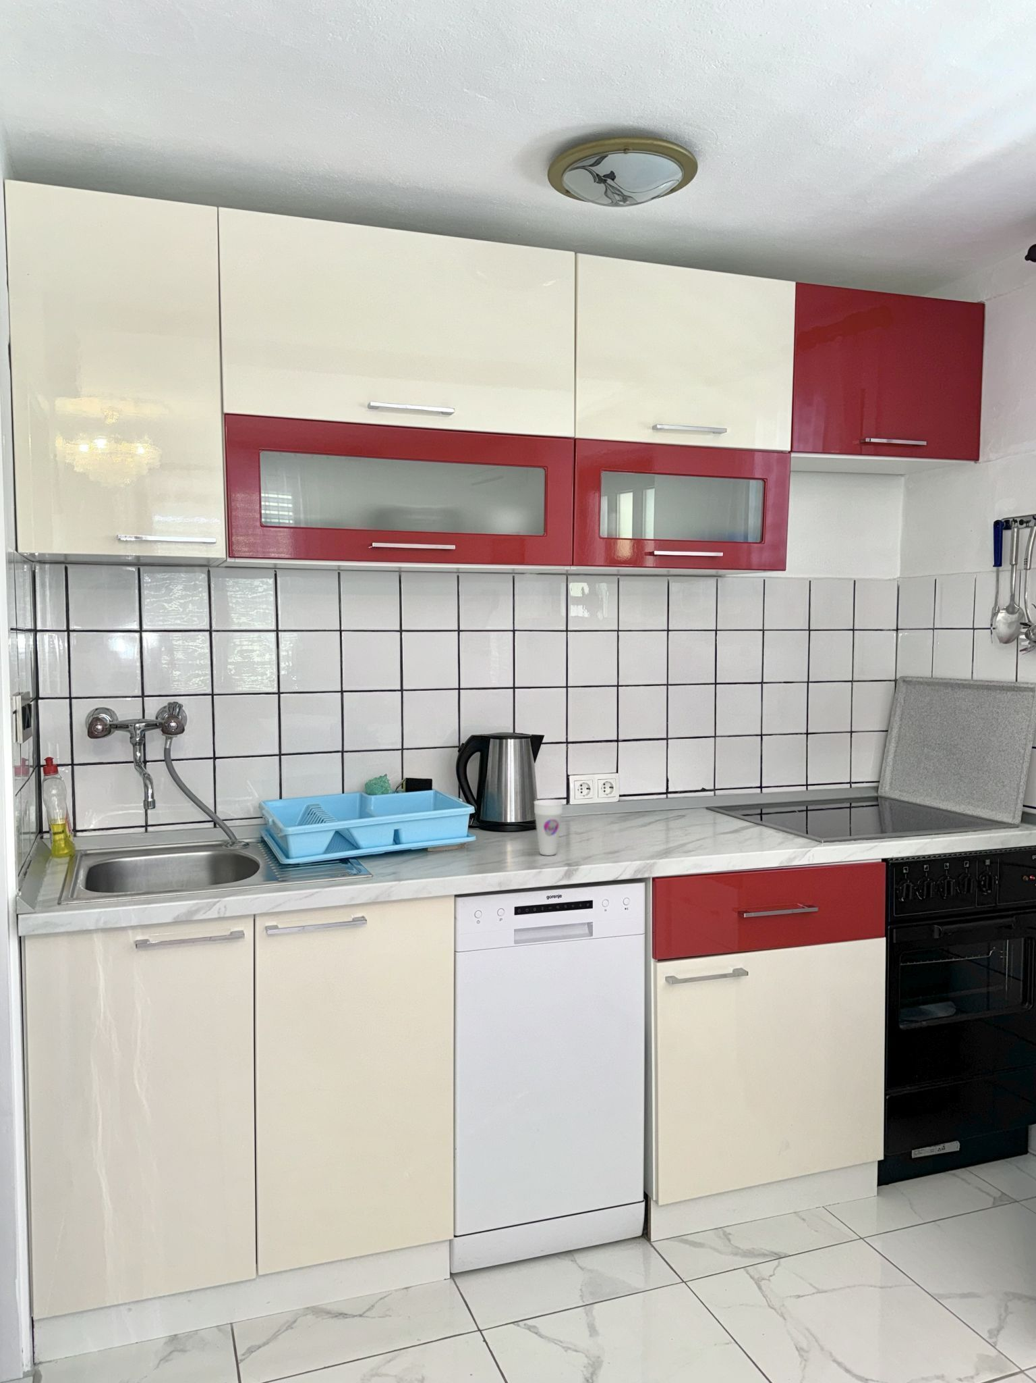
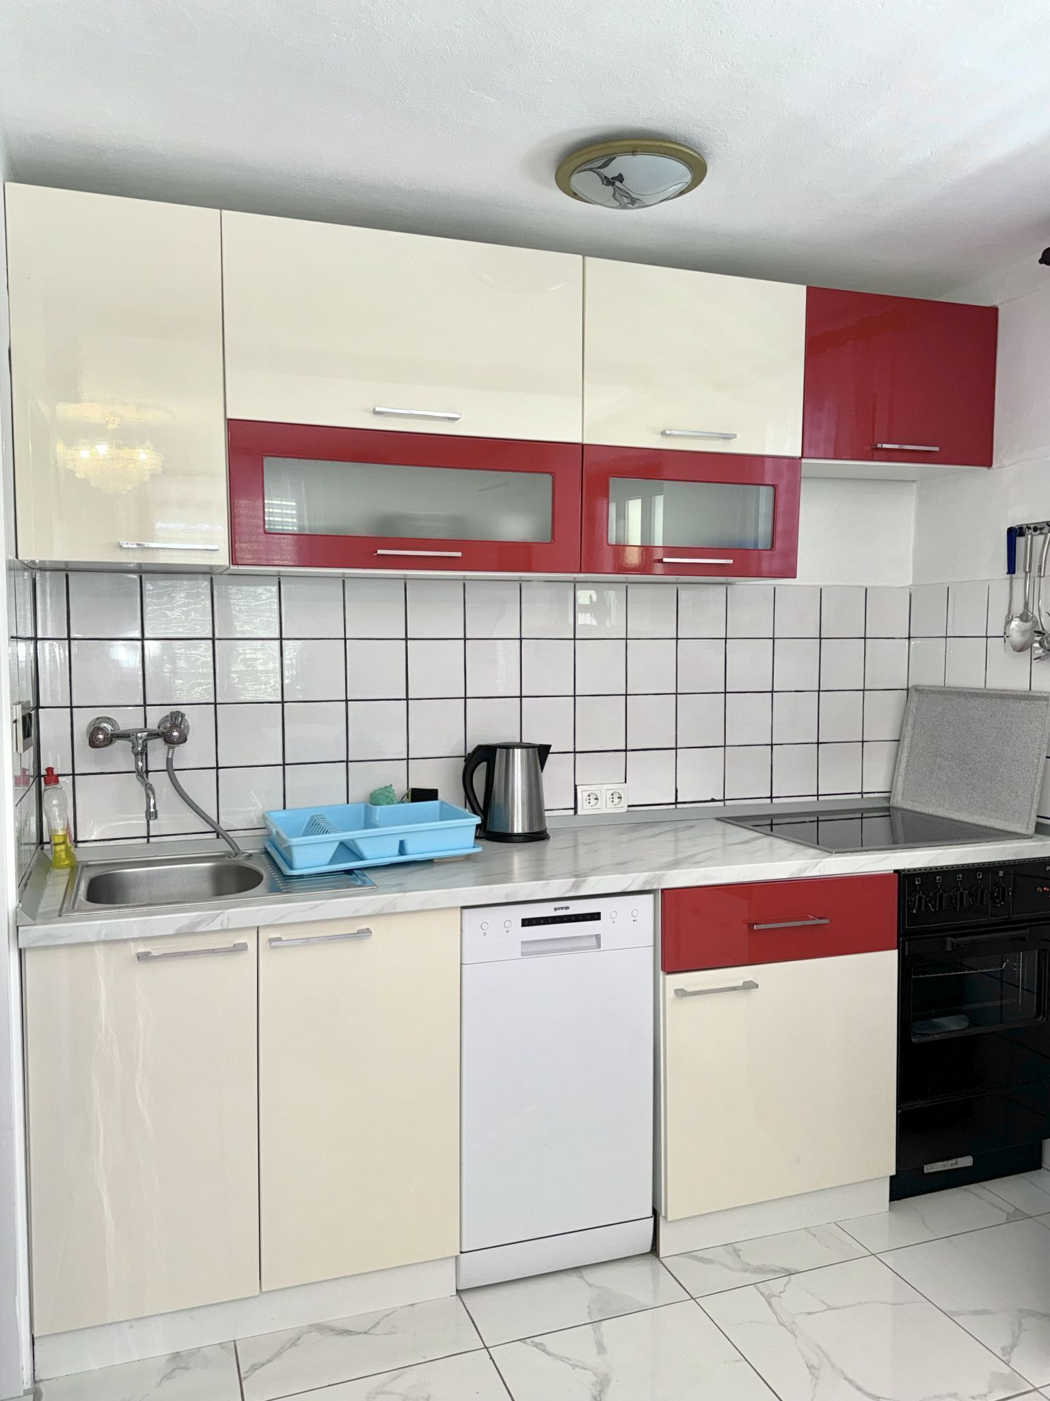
- cup [533,799,564,856]
